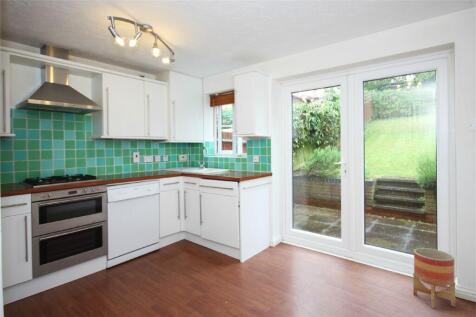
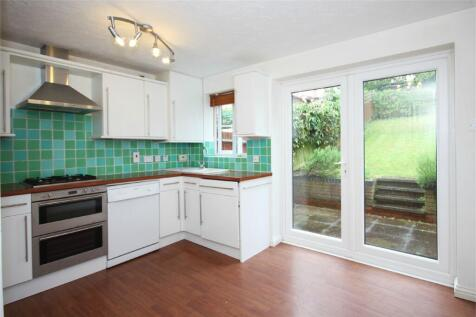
- planter [412,247,456,309]
